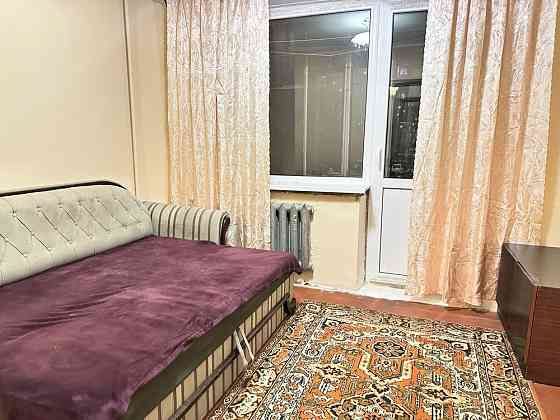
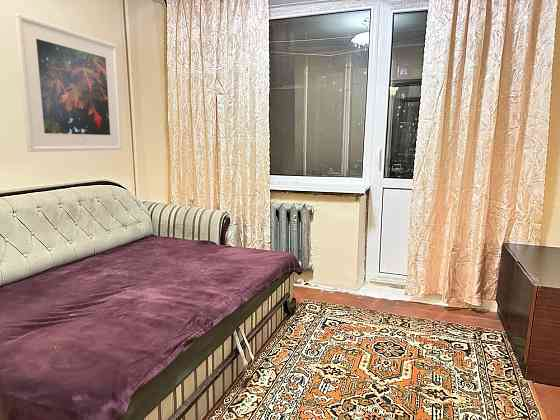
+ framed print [13,12,123,153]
